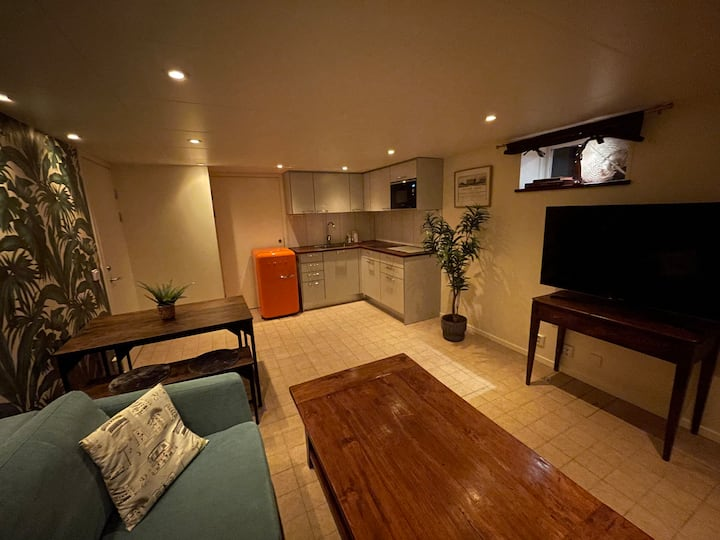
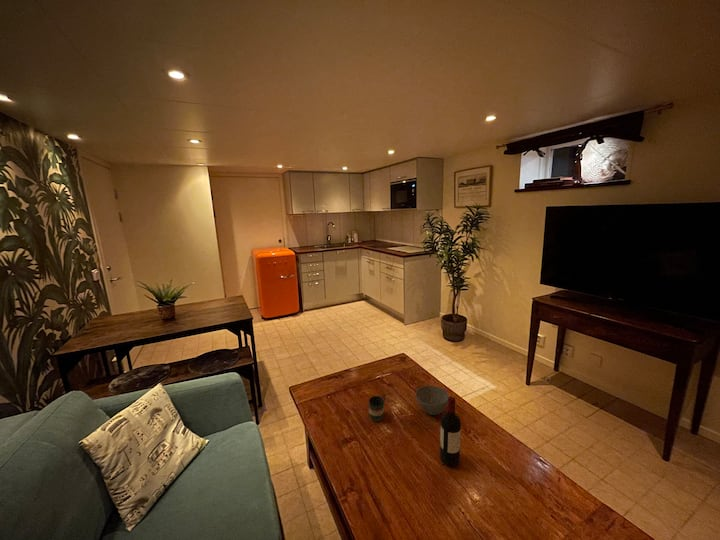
+ bowl [414,384,450,416]
+ mug [368,395,386,422]
+ wine bottle [439,395,462,467]
